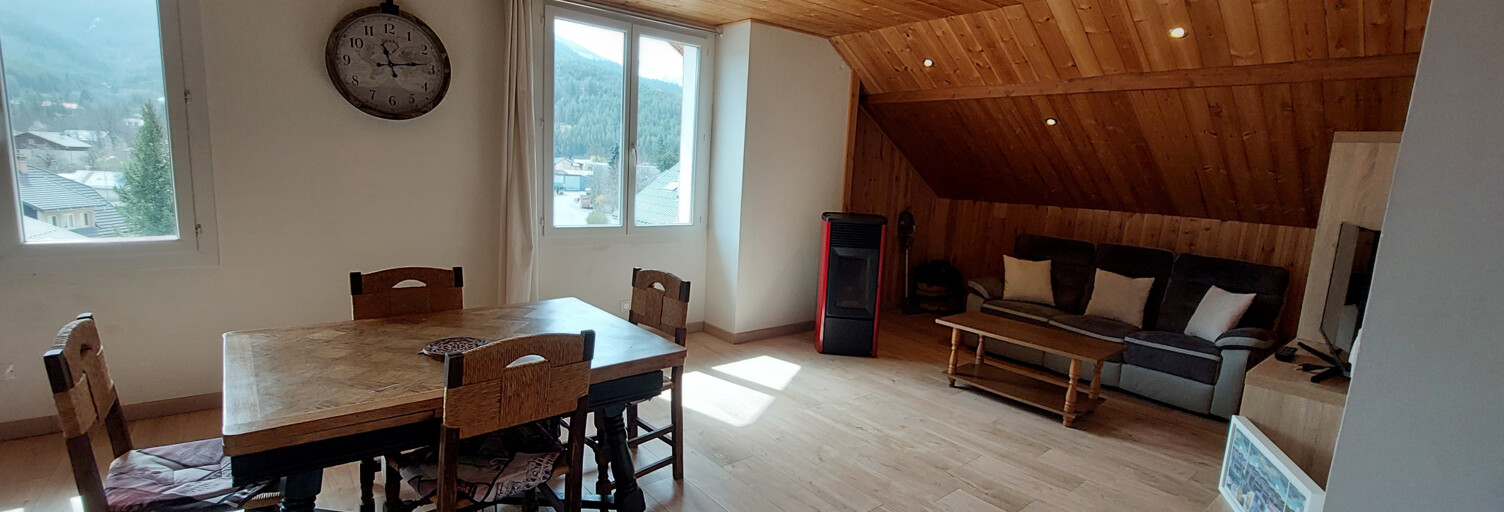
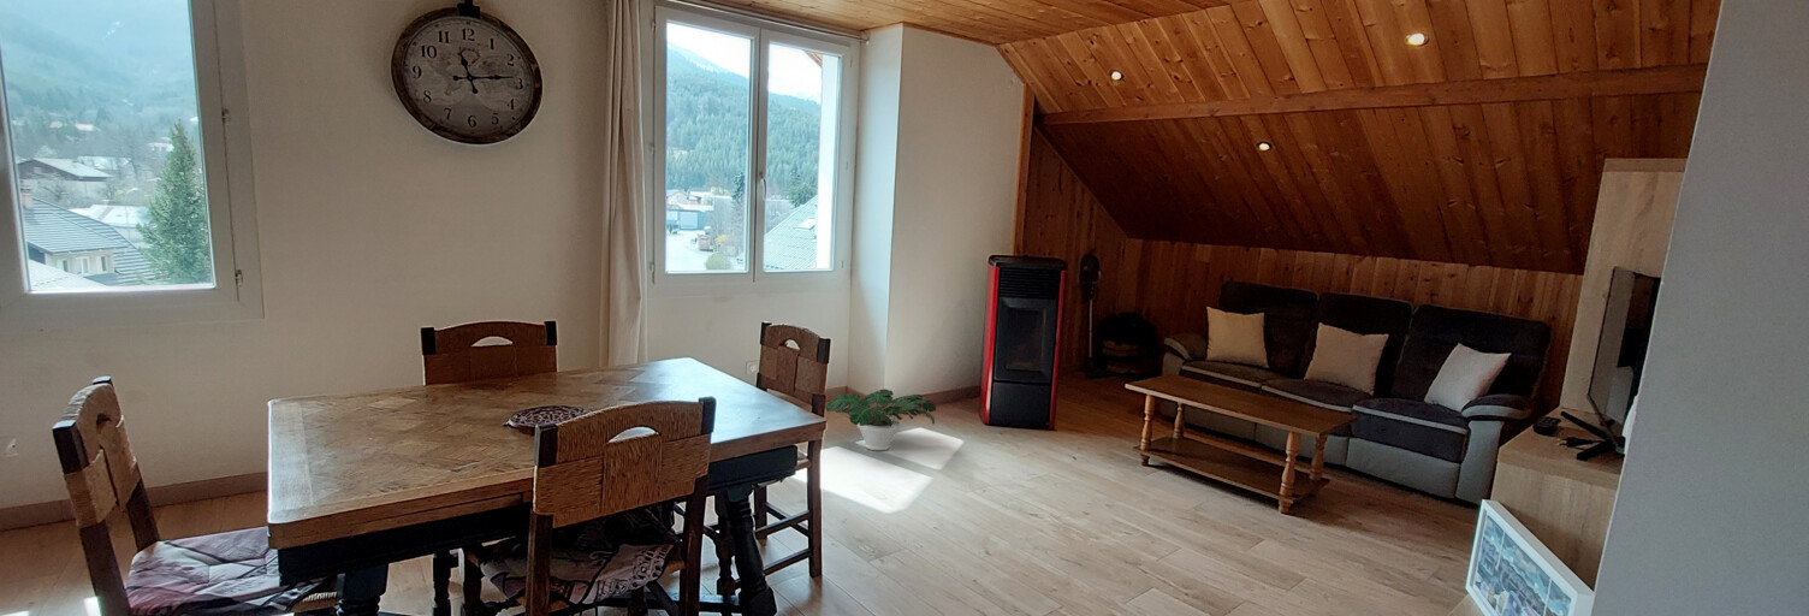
+ potted plant [824,387,937,451]
